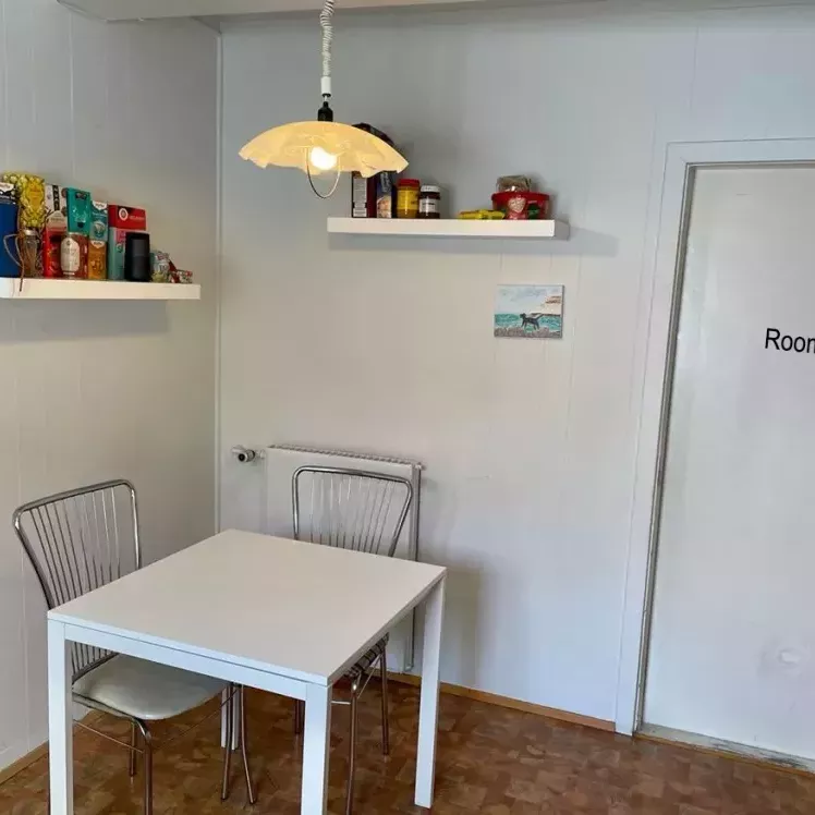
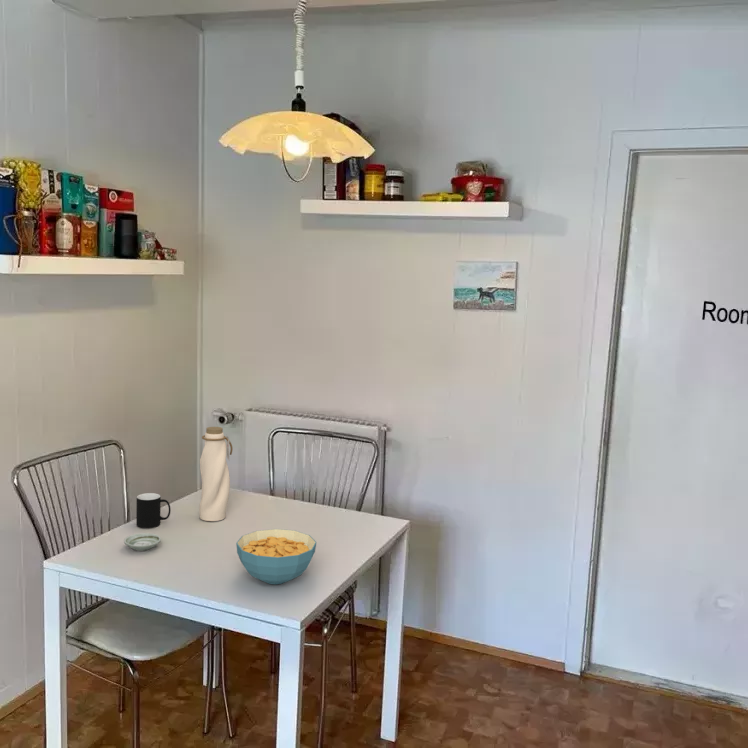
+ water bottle [198,426,234,522]
+ saucer [123,532,162,552]
+ cup [135,492,172,529]
+ cereal bowl [235,528,317,585]
